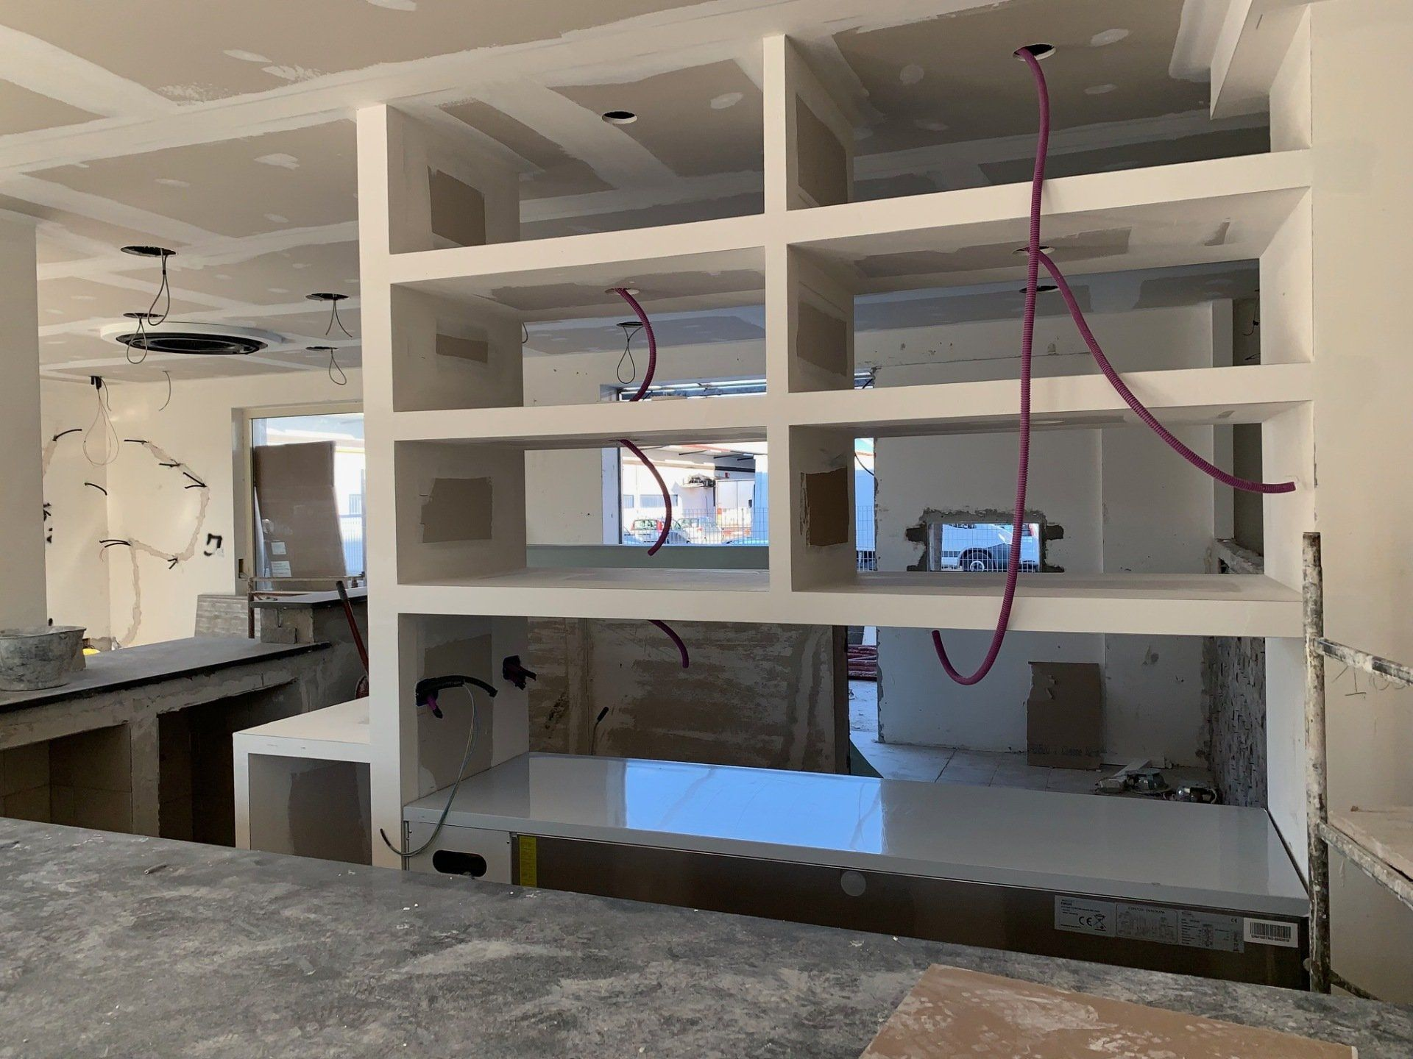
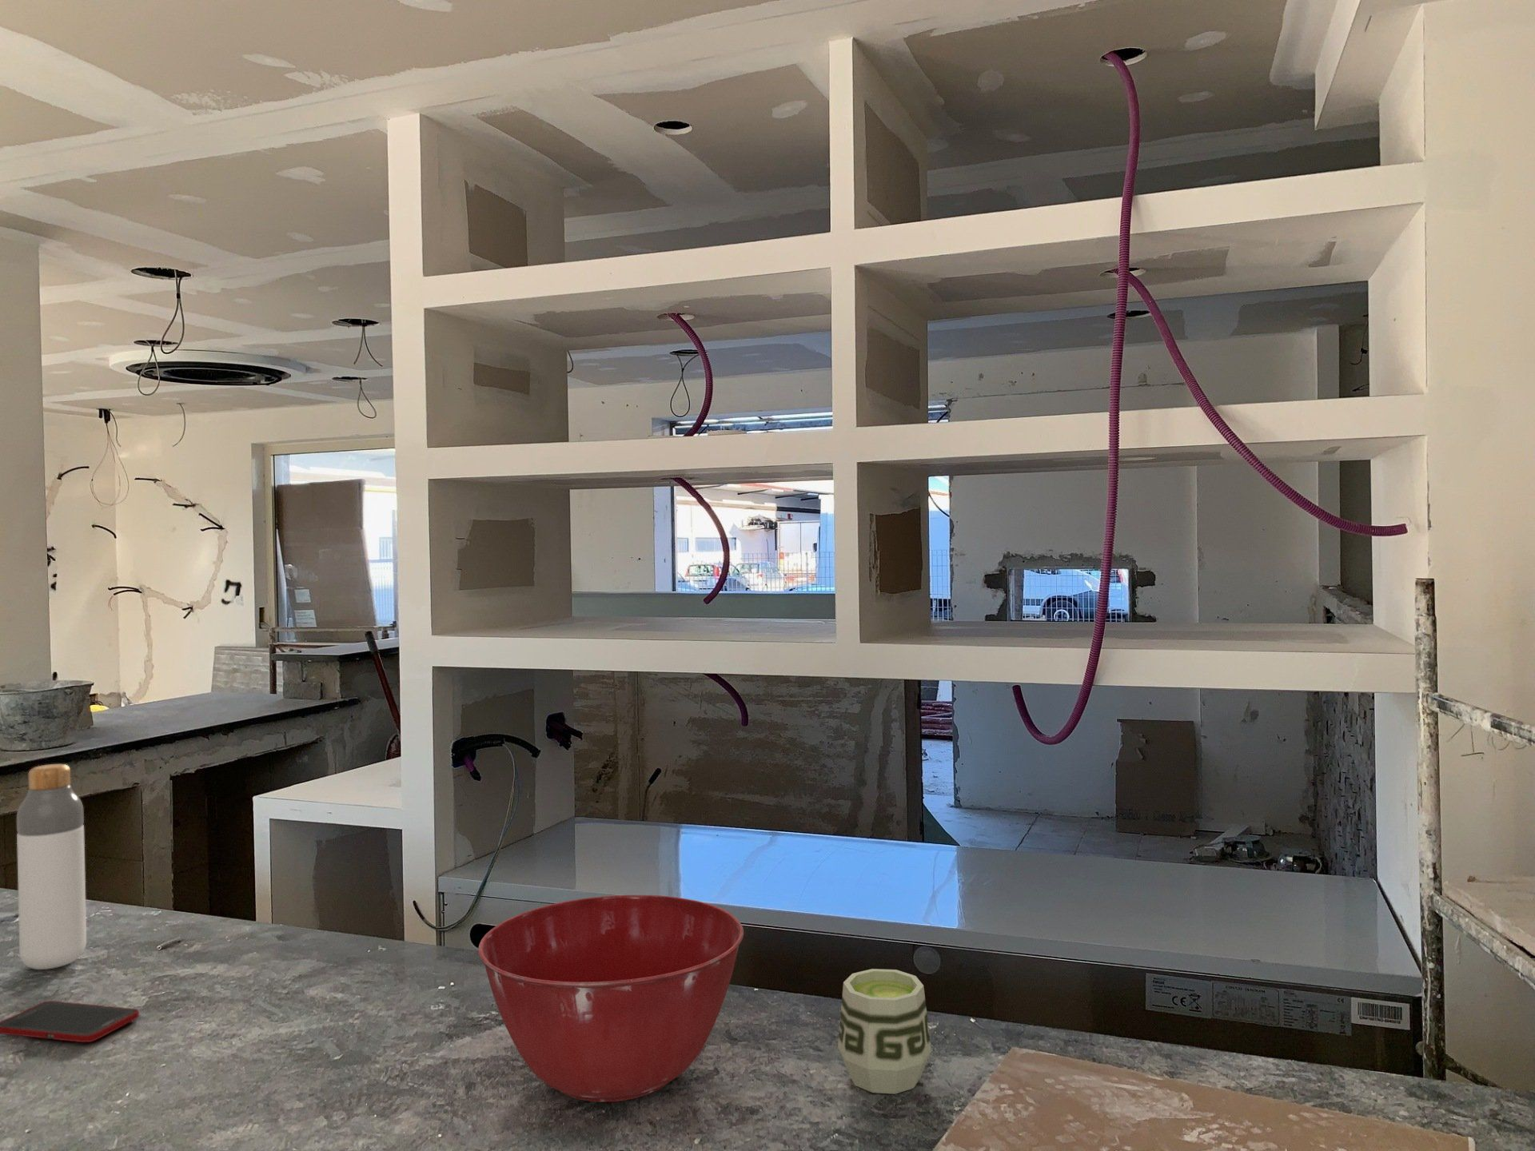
+ cell phone [0,1000,140,1043]
+ mixing bowl [479,895,745,1103]
+ cup [838,968,932,1094]
+ bottle [16,763,87,971]
